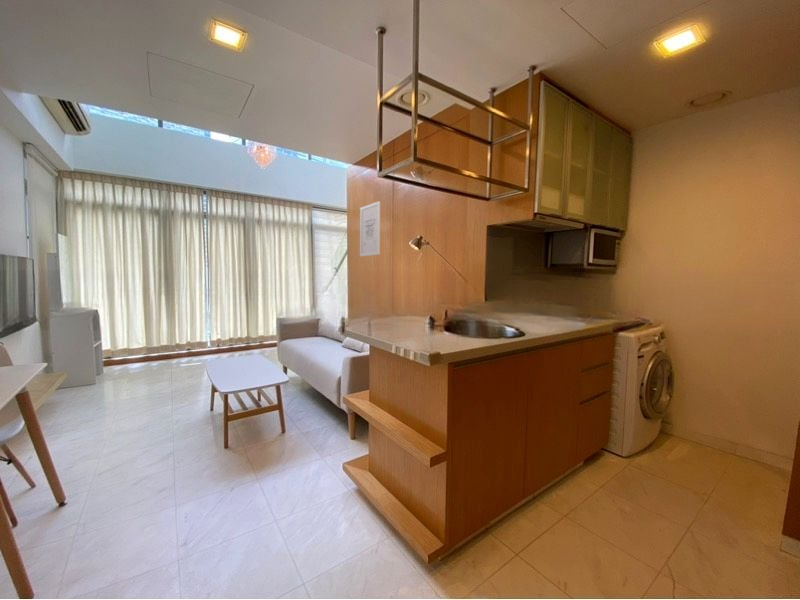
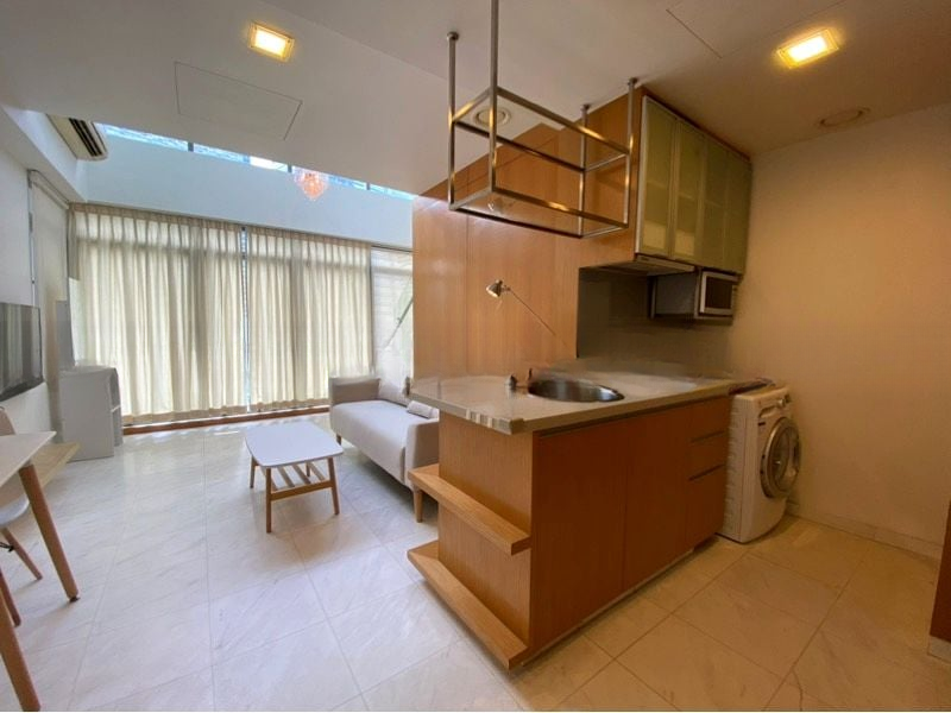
- wall art [359,200,381,257]
